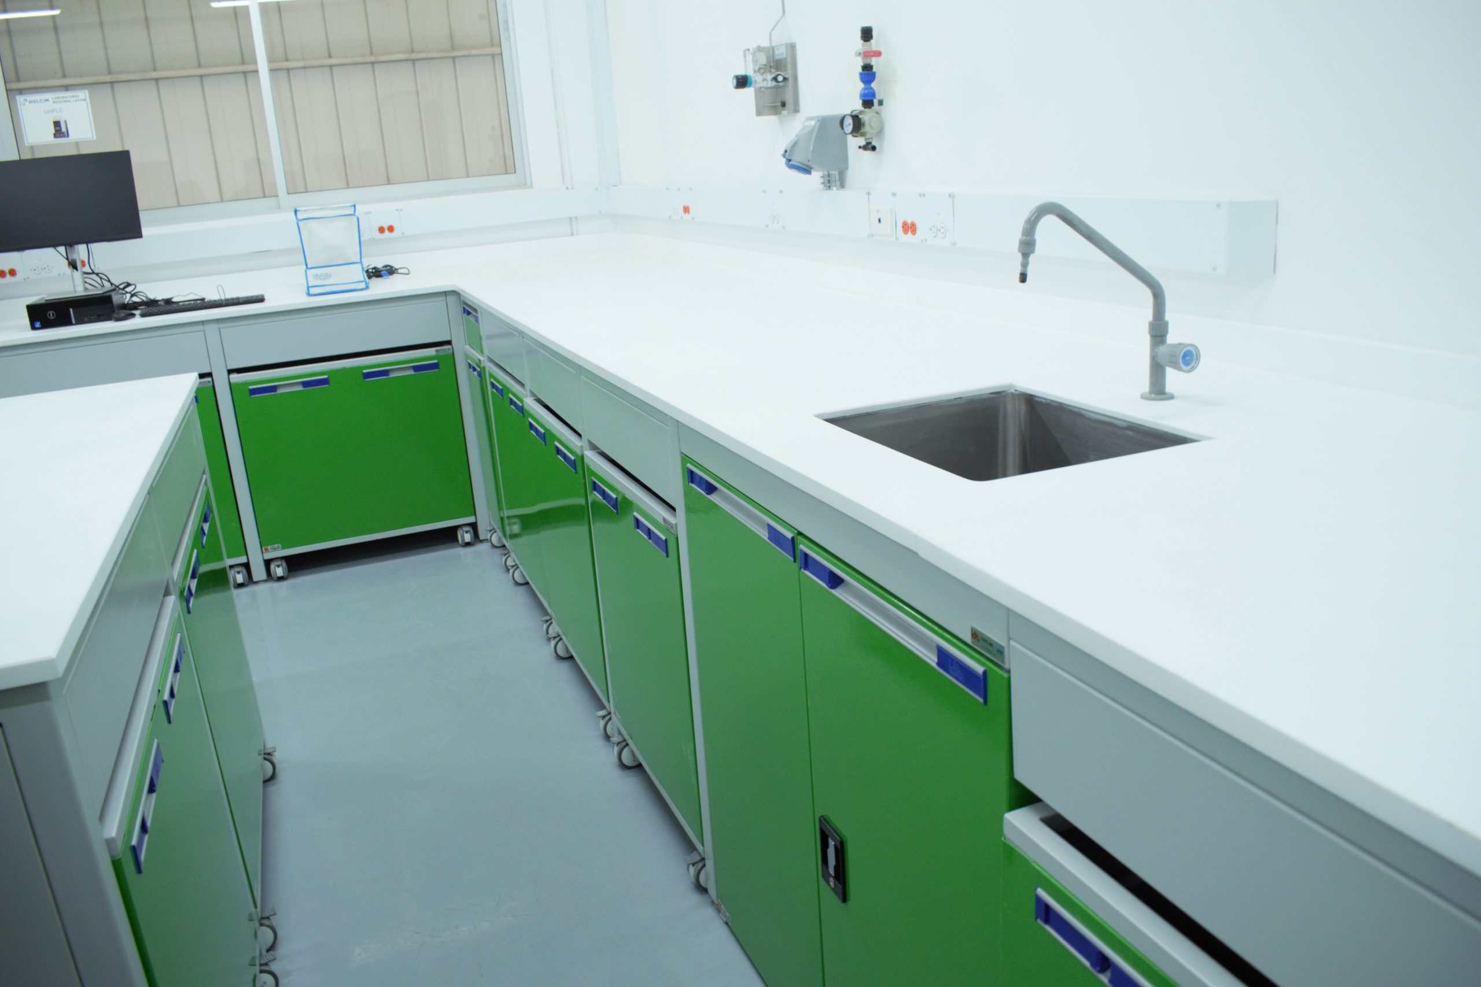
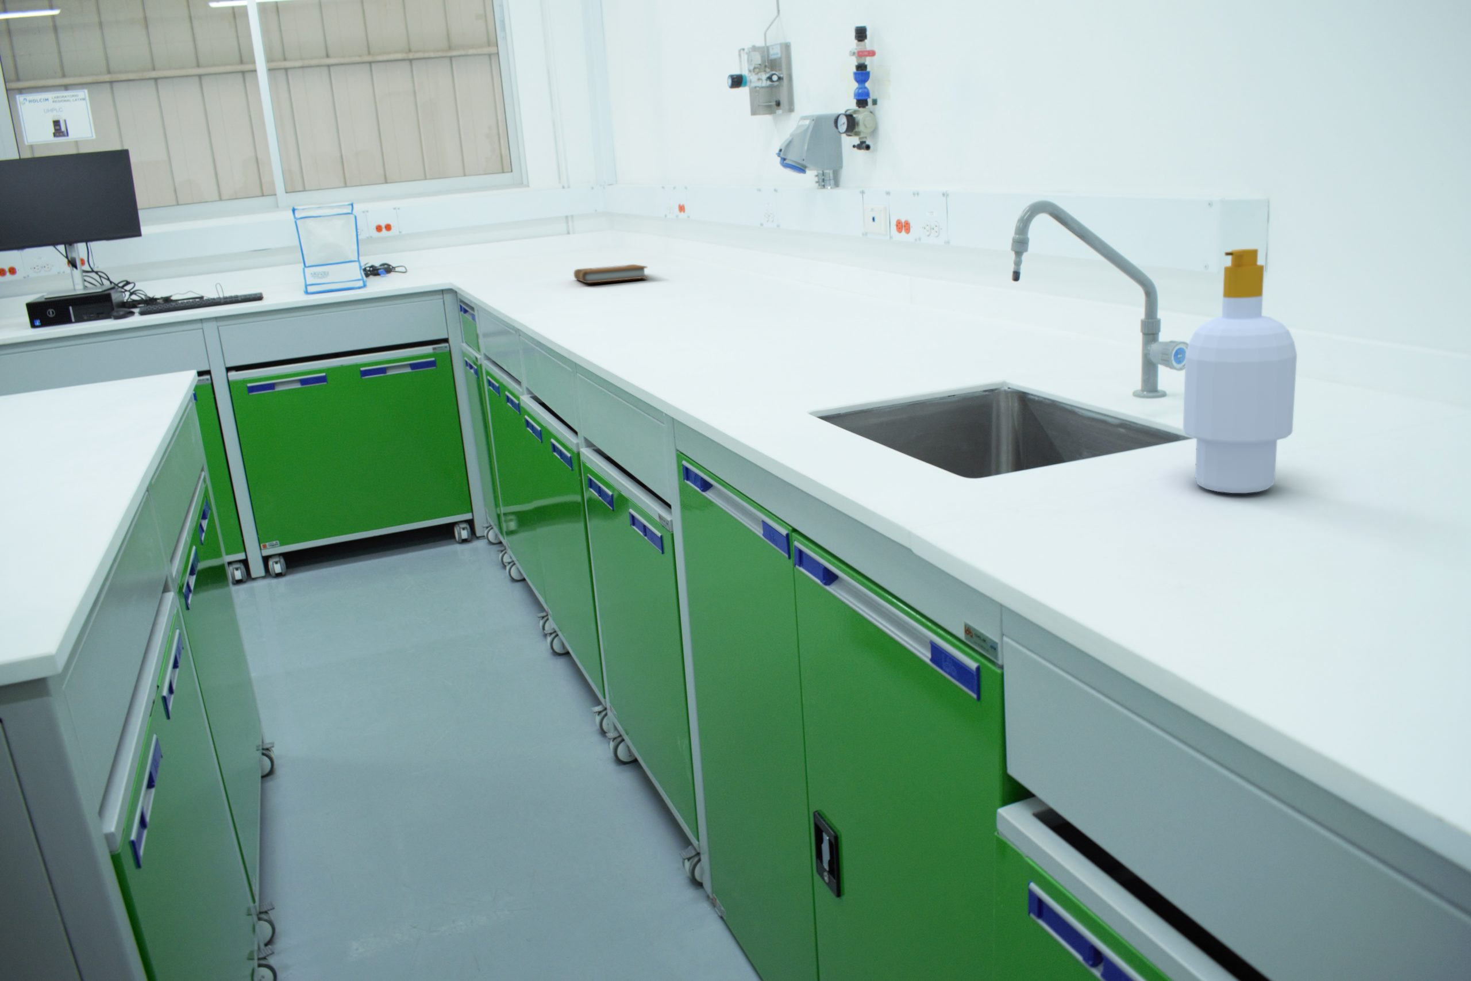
+ notebook [572,264,649,284]
+ soap bottle [1182,249,1297,494]
